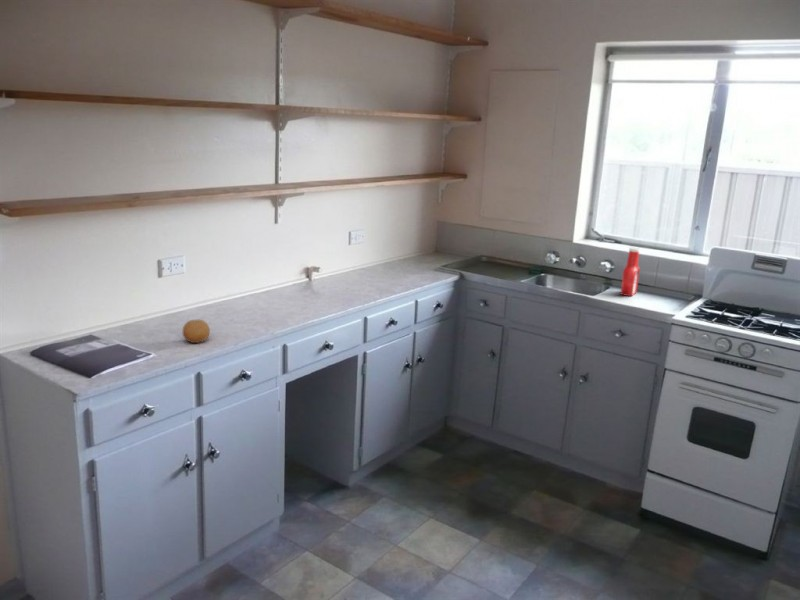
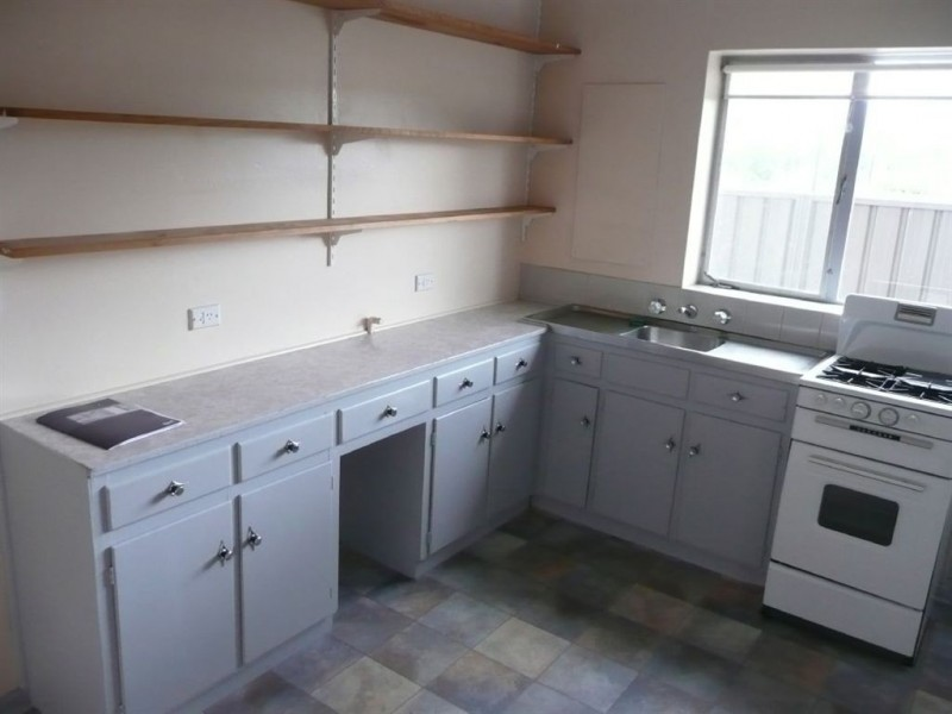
- soap bottle [619,246,641,297]
- fruit [182,319,211,344]
